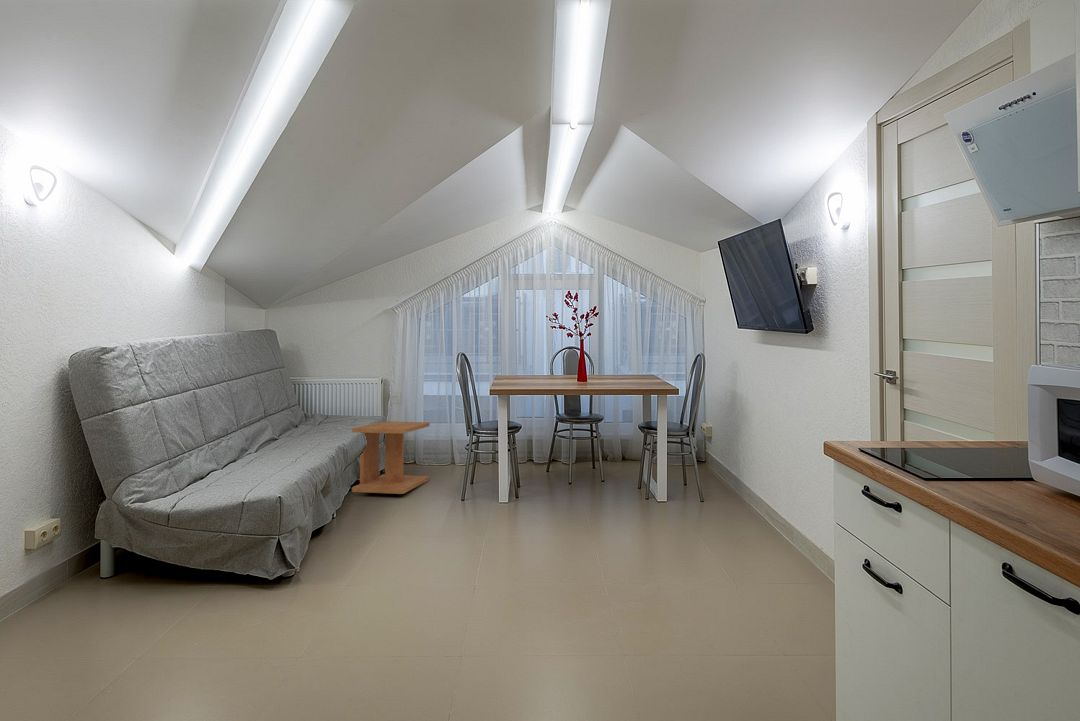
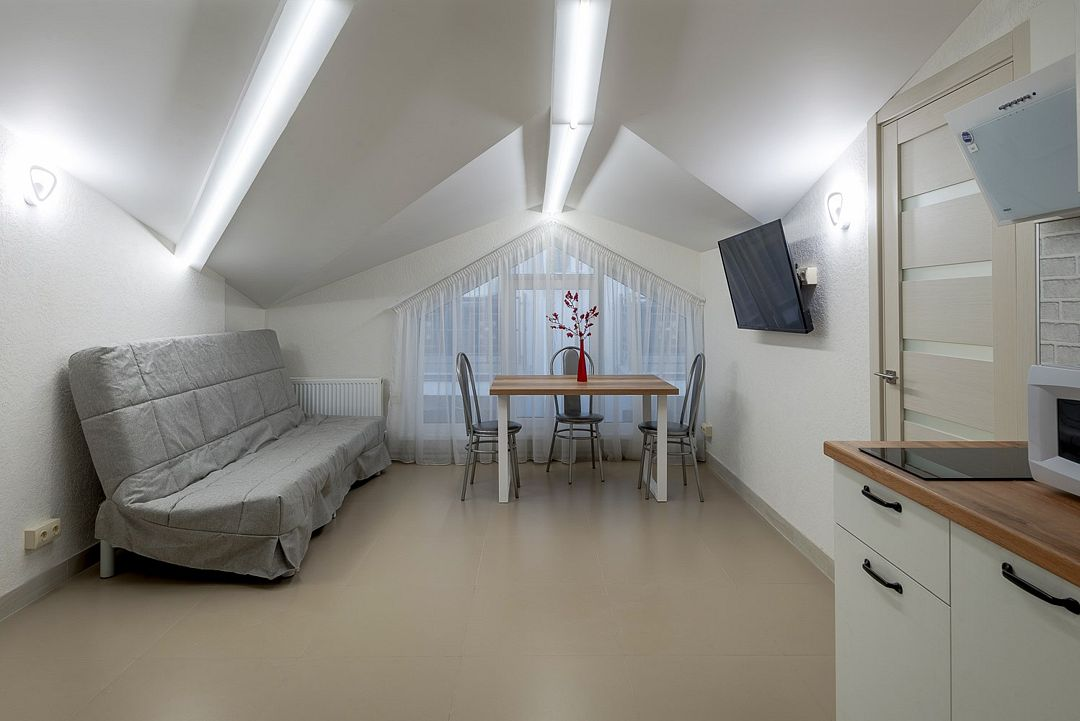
- side table [351,420,431,495]
